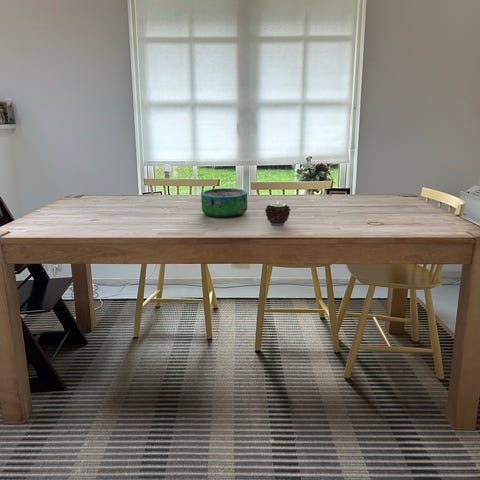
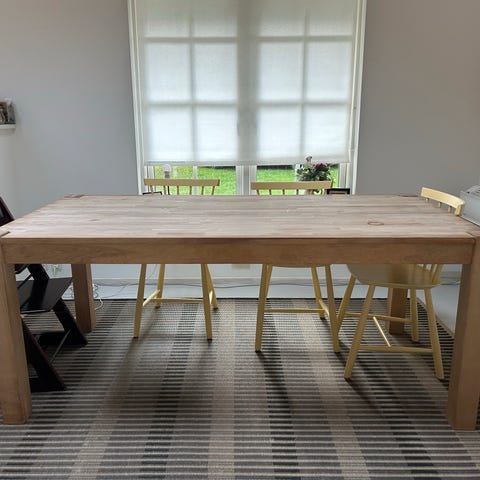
- candle [264,201,292,226]
- decorative bowl [200,187,248,219]
